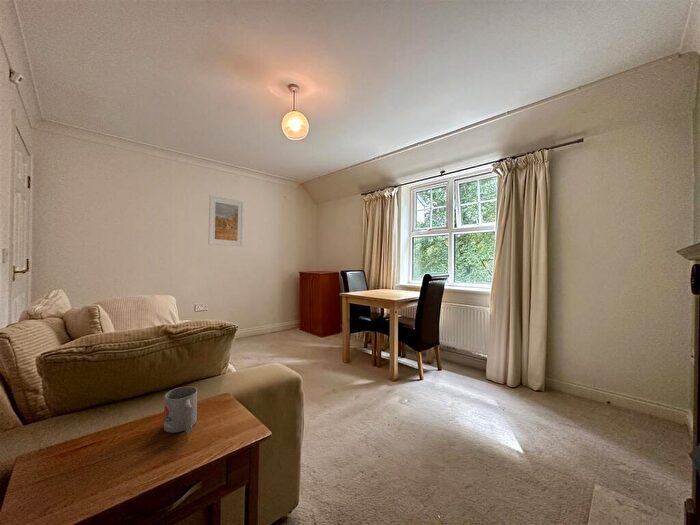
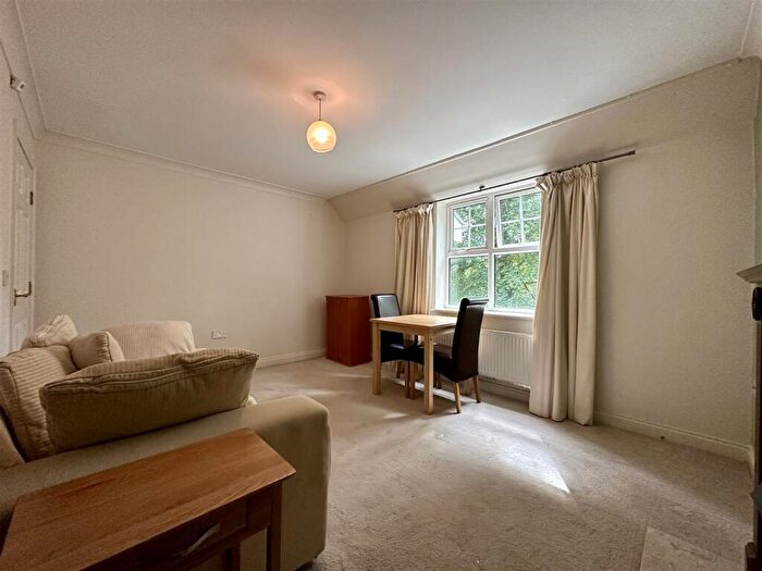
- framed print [207,195,244,247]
- mug [163,386,198,434]
